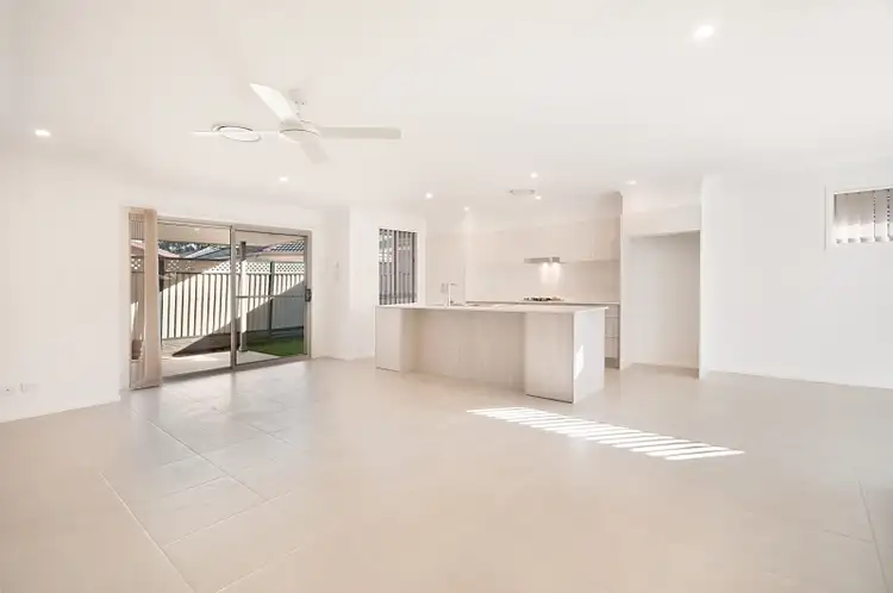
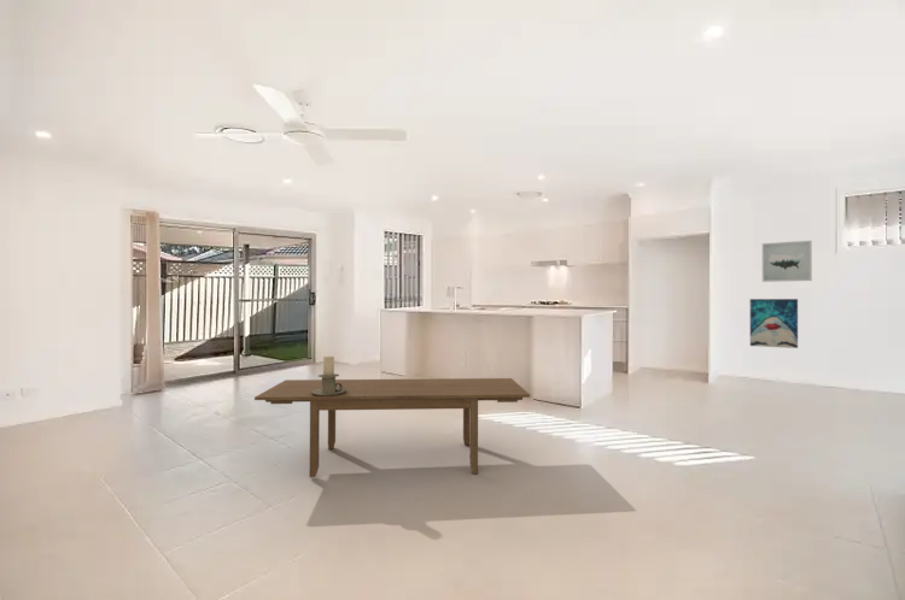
+ dining table [253,377,531,478]
+ wall art [761,240,813,283]
+ wall art [749,298,799,349]
+ candle holder [310,355,346,396]
